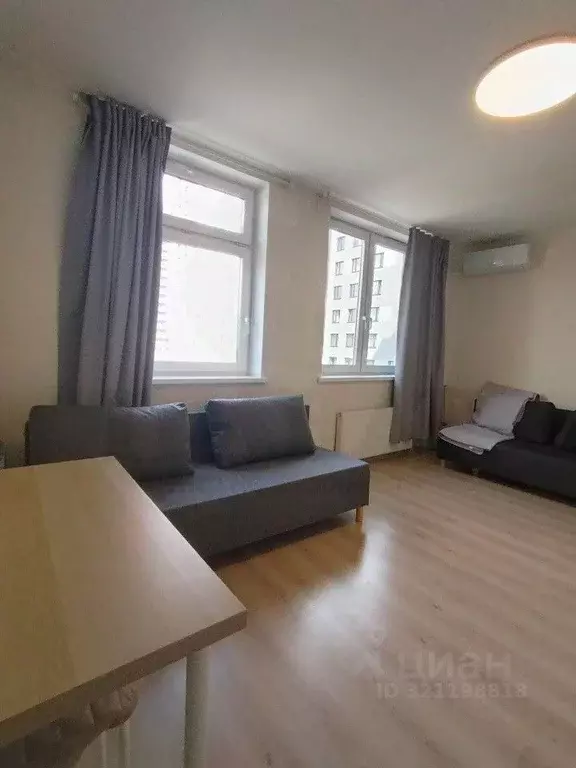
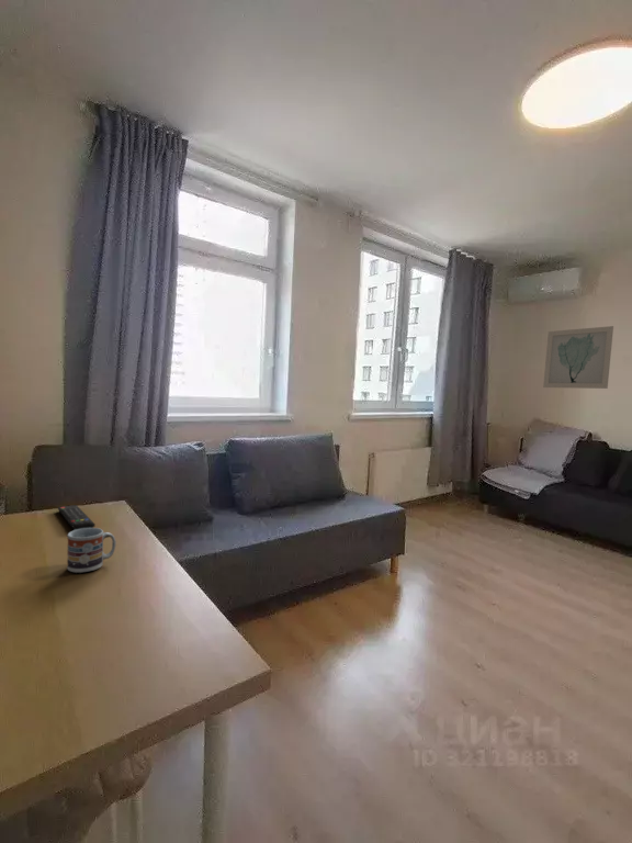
+ cup [66,527,117,574]
+ remote control [57,504,97,530]
+ wall art [542,325,614,390]
